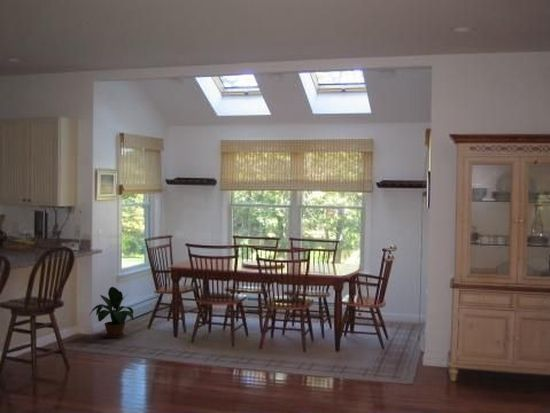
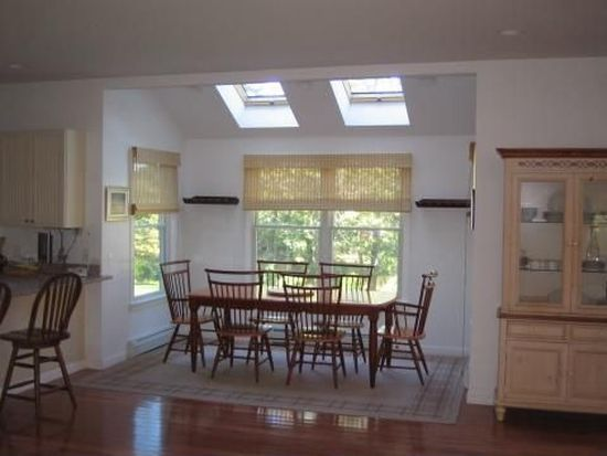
- potted plant [88,286,135,339]
